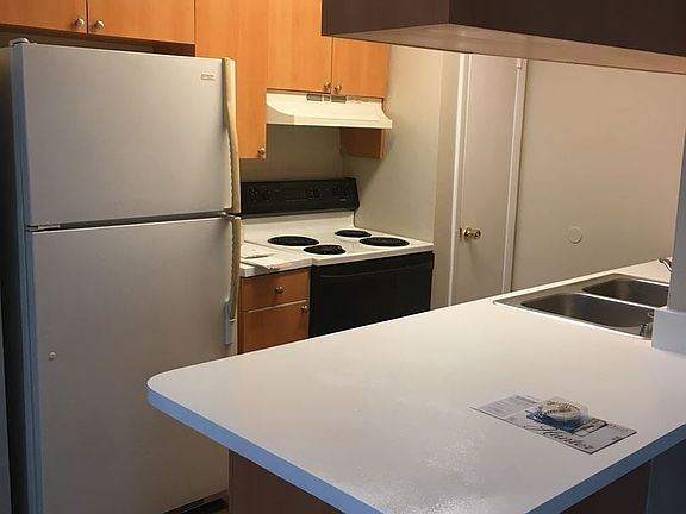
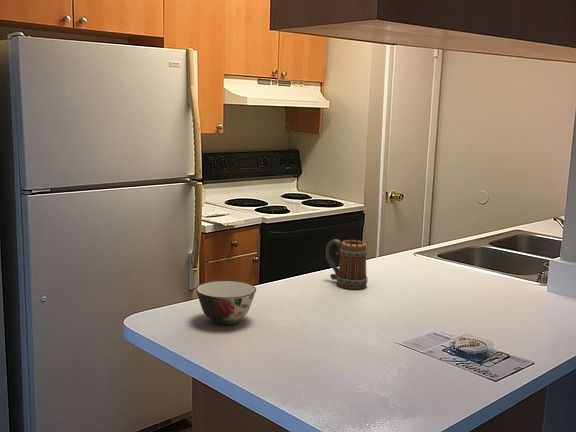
+ soup bowl [195,280,257,326]
+ mug [325,238,369,290]
